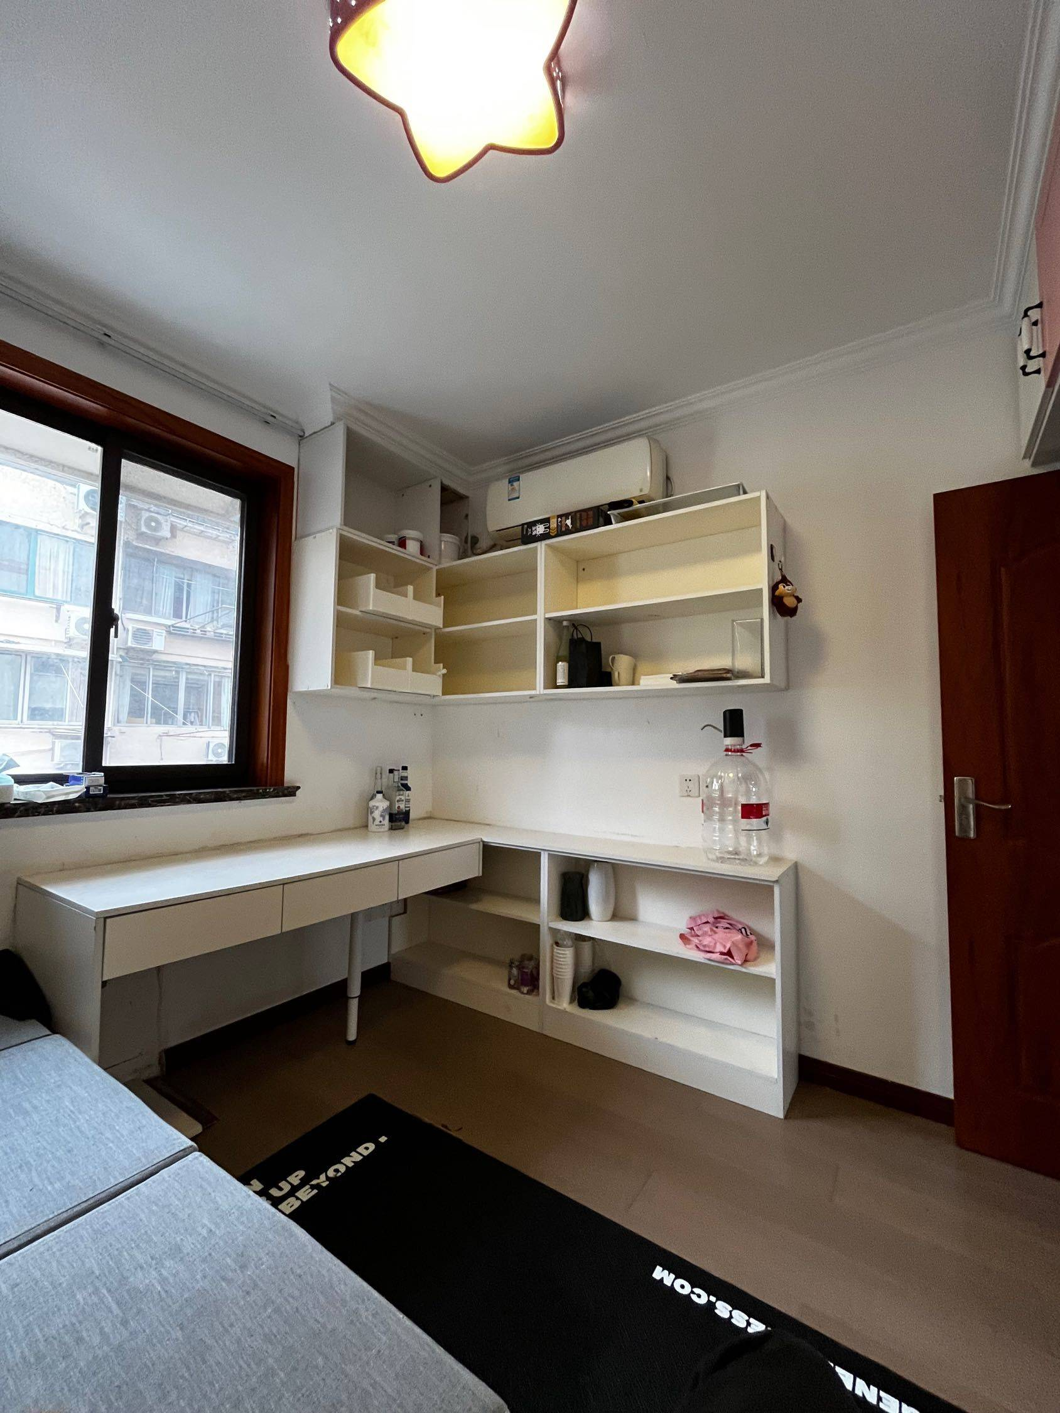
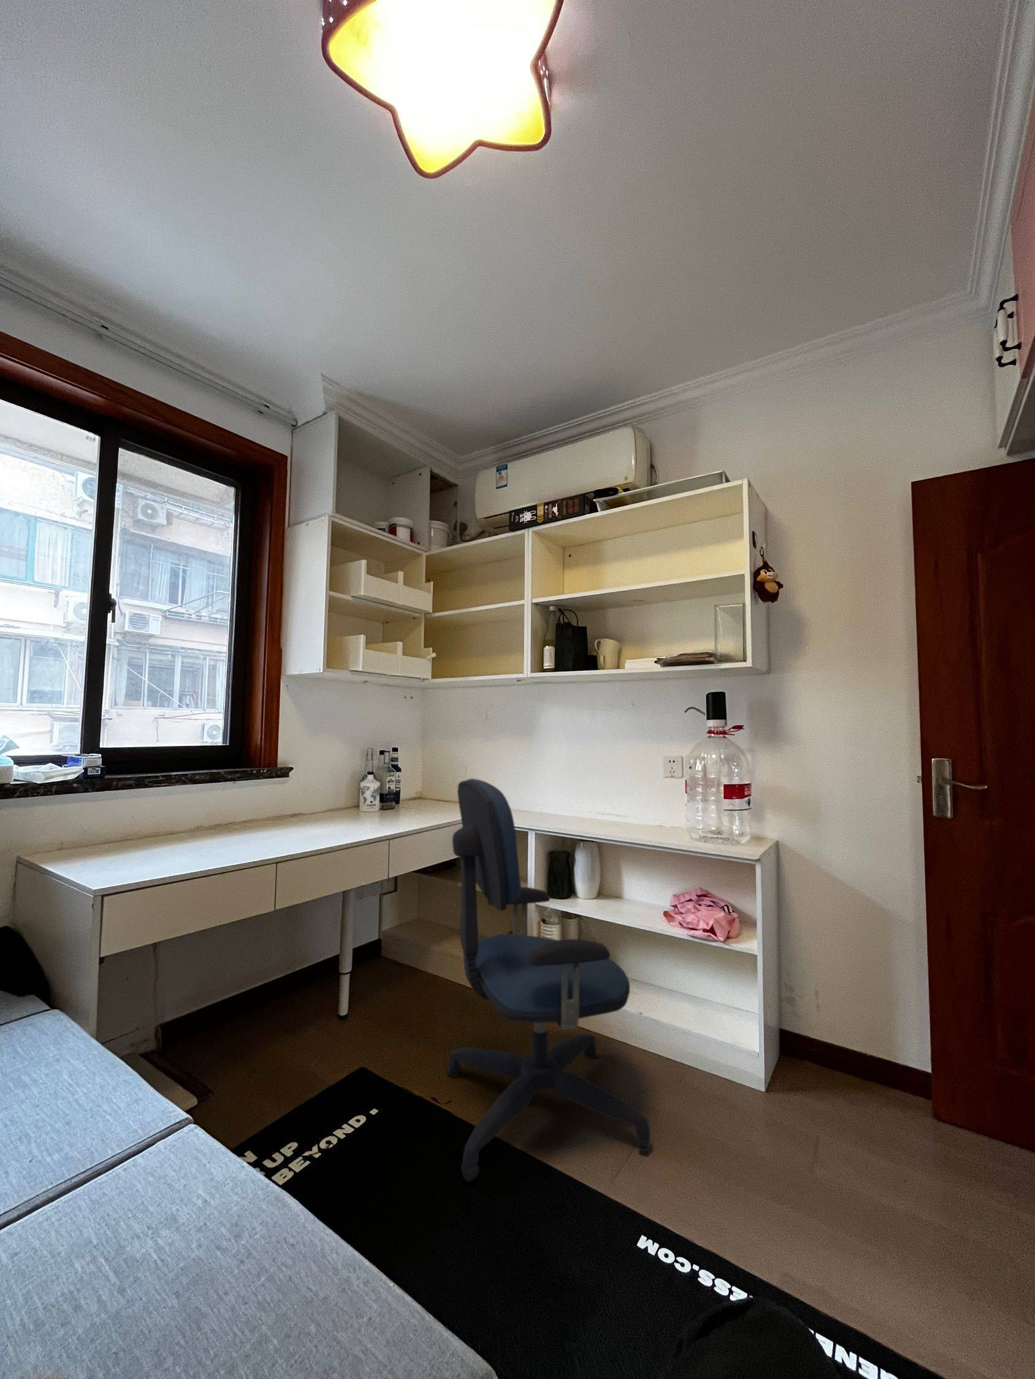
+ office chair [446,778,651,1182]
